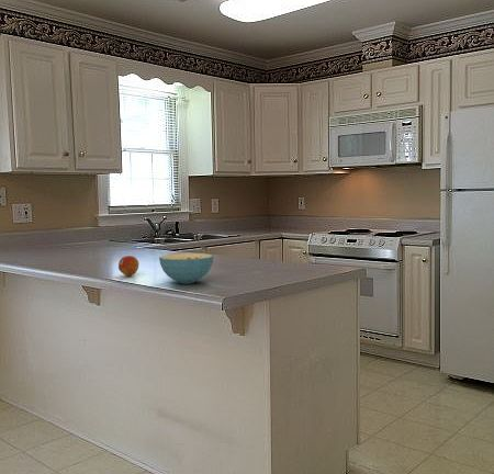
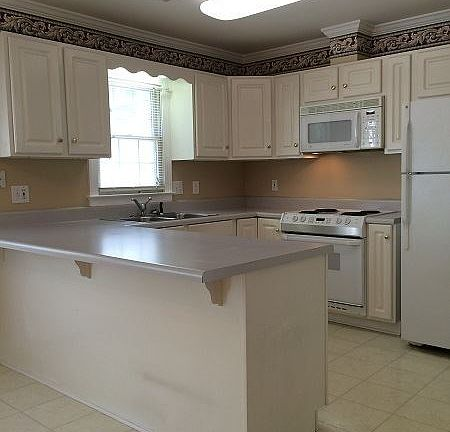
- fruit [117,255,139,276]
- cereal bowl [158,252,214,285]
